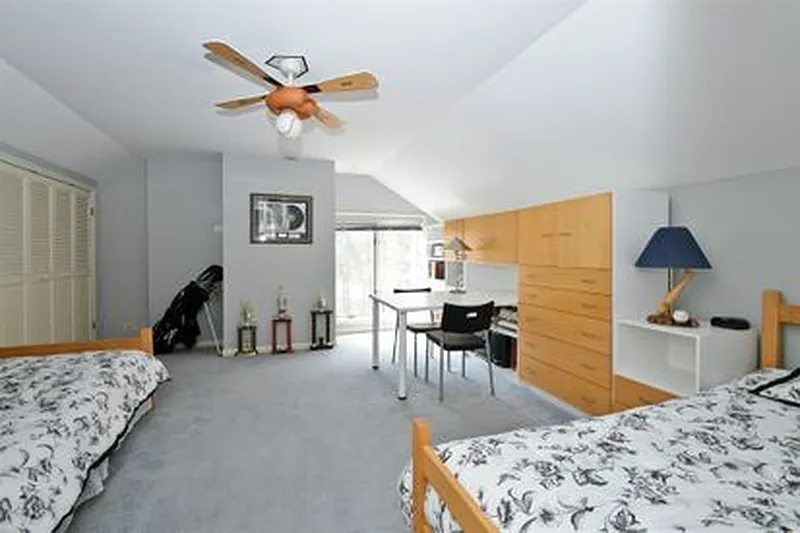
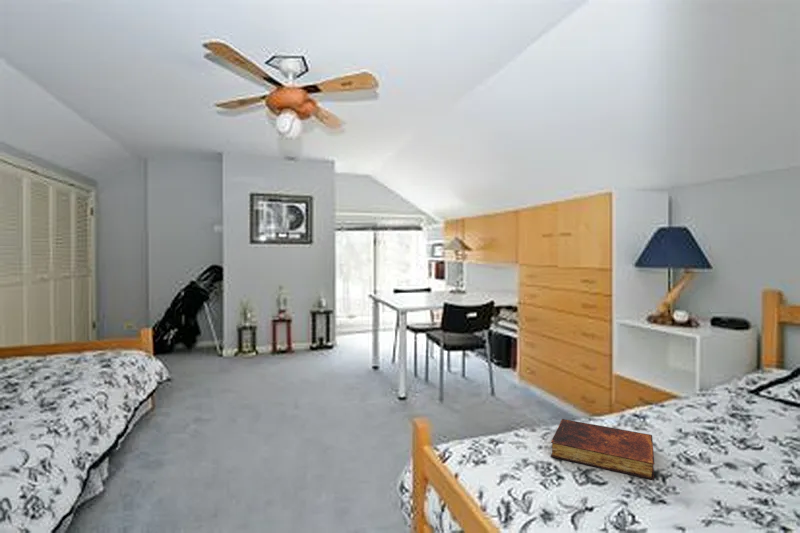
+ book [550,418,655,481]
